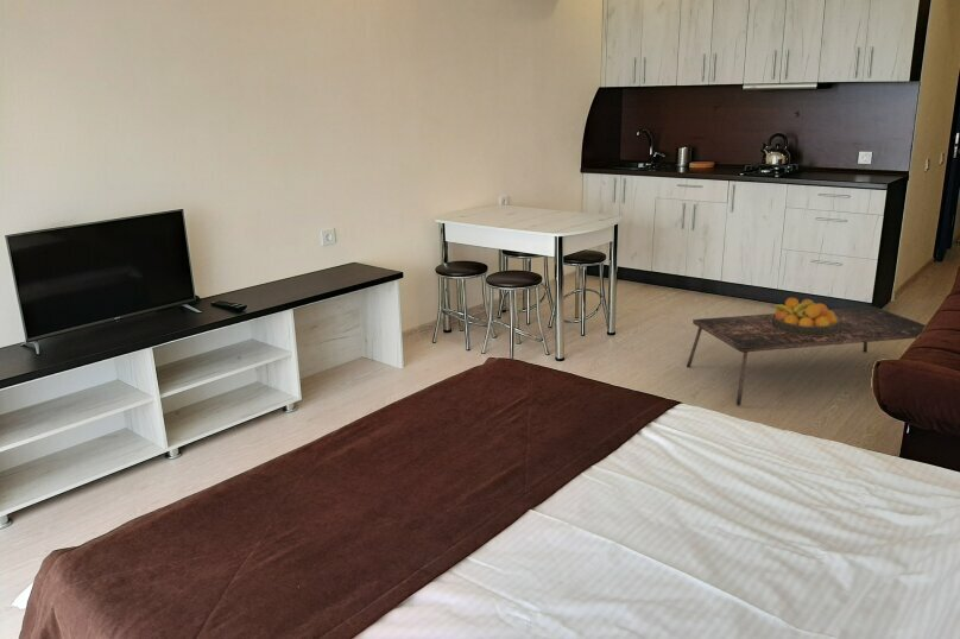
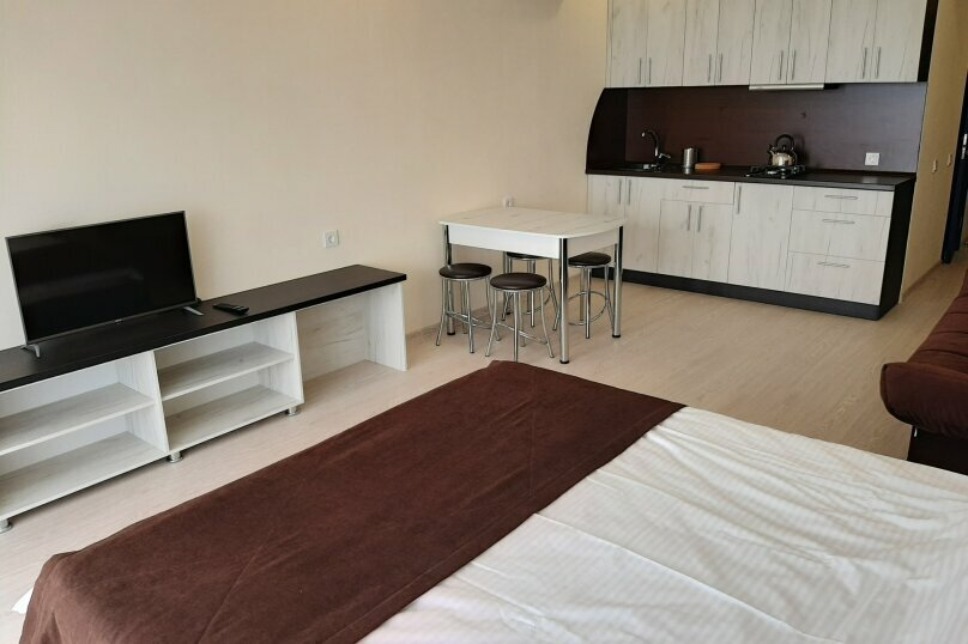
- fruit bowl [770,297,840,336]
- coffee table [686,305,927,406]
